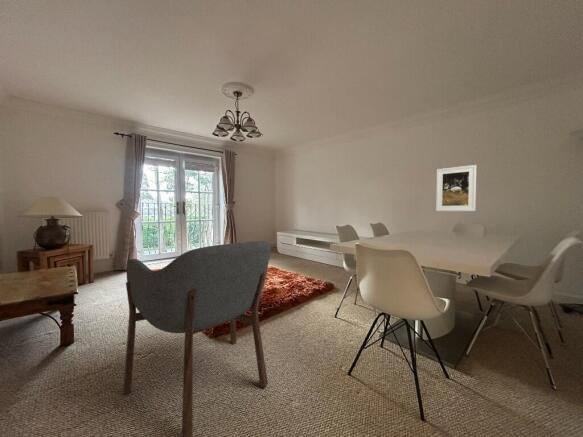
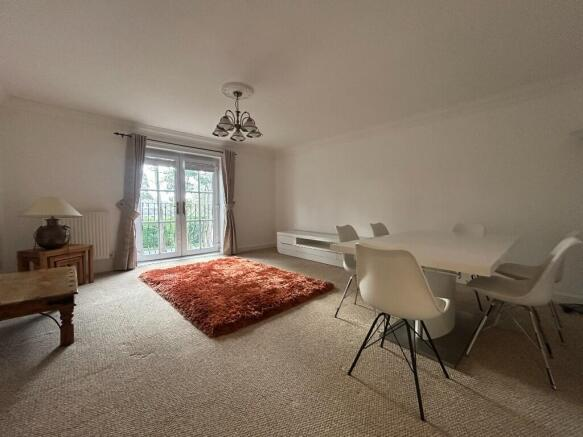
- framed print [435,164,477,212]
- armchair [122,240,271,437]
